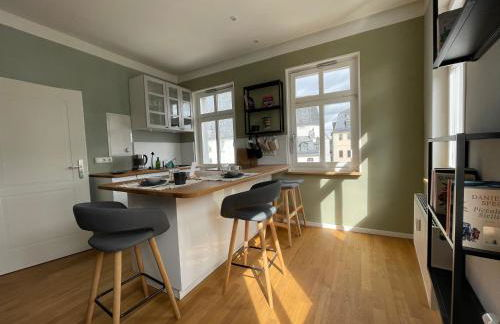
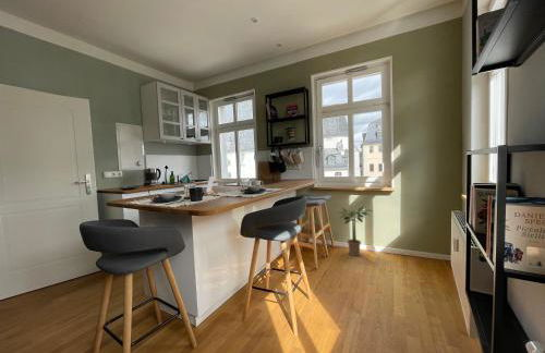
+ potted plant [336,205,373,257]
